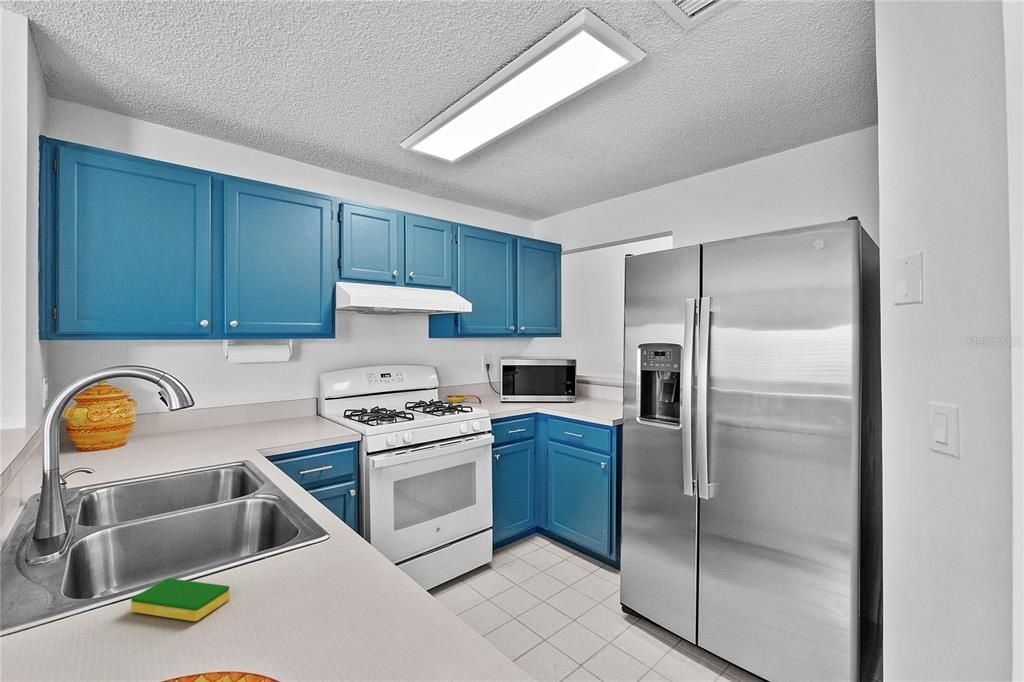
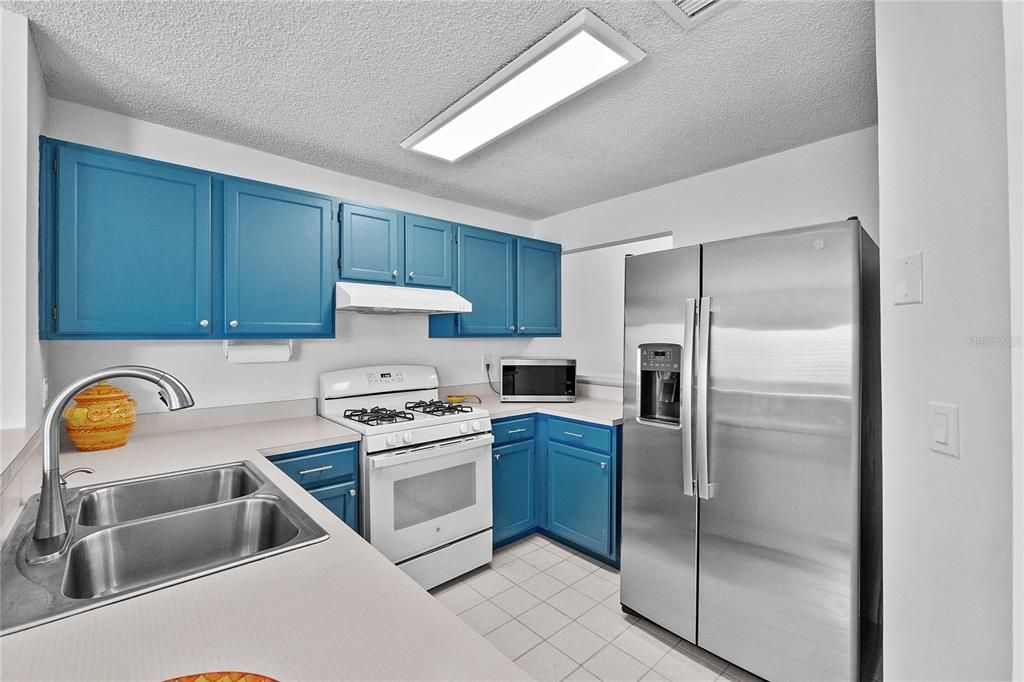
- dish sponge [130,578,230,622]
